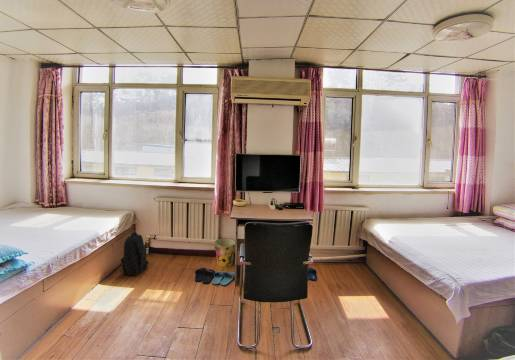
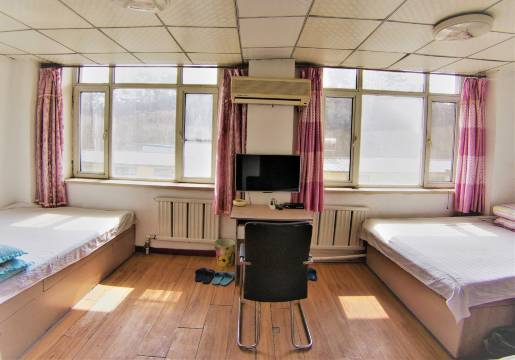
- backpack [120,231,149,277]
